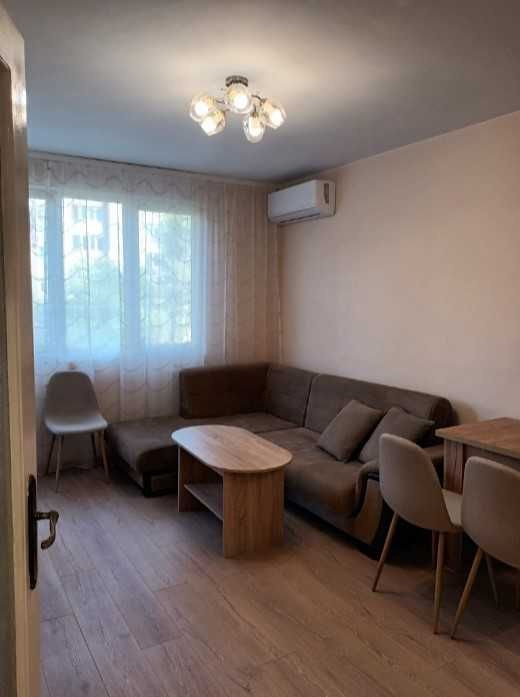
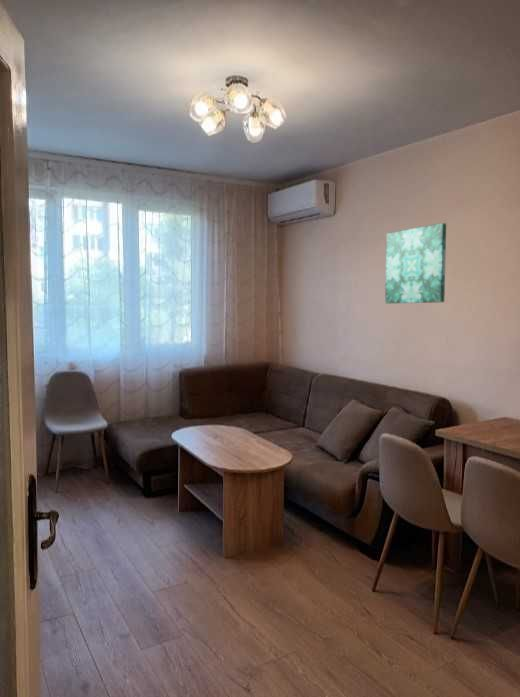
+ wall art [384,222,447,304]
